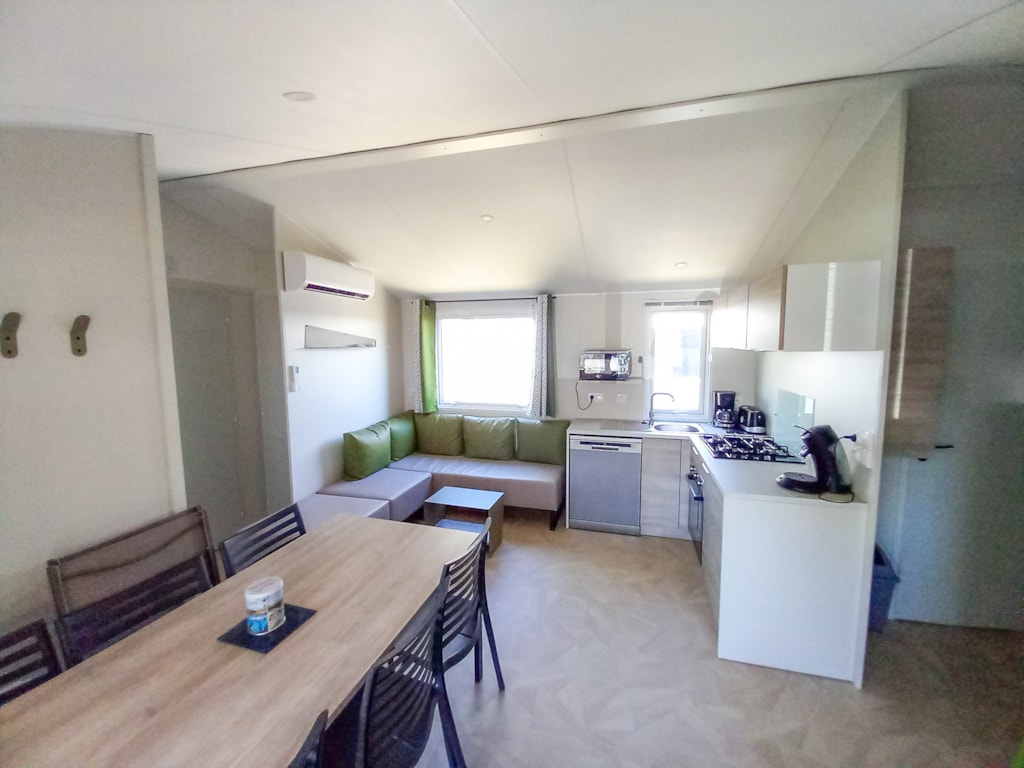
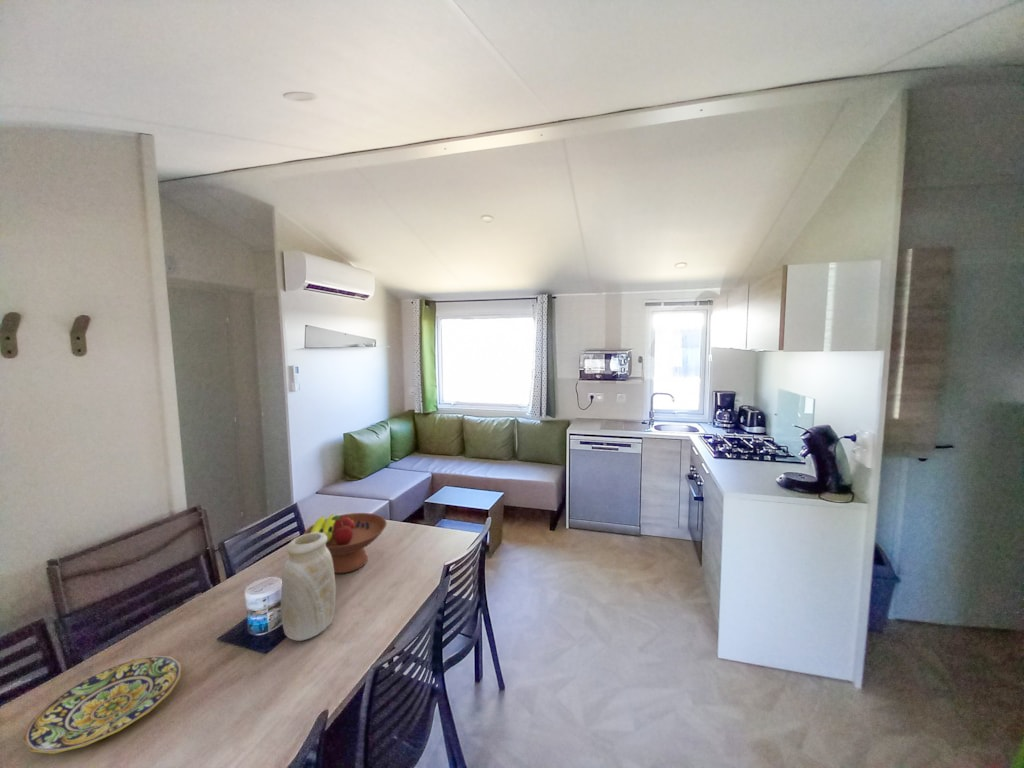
+ vase [280,532,337,642]
+ plate [22,655,182,755]
+ fruit bowl [302,512,388,574]
